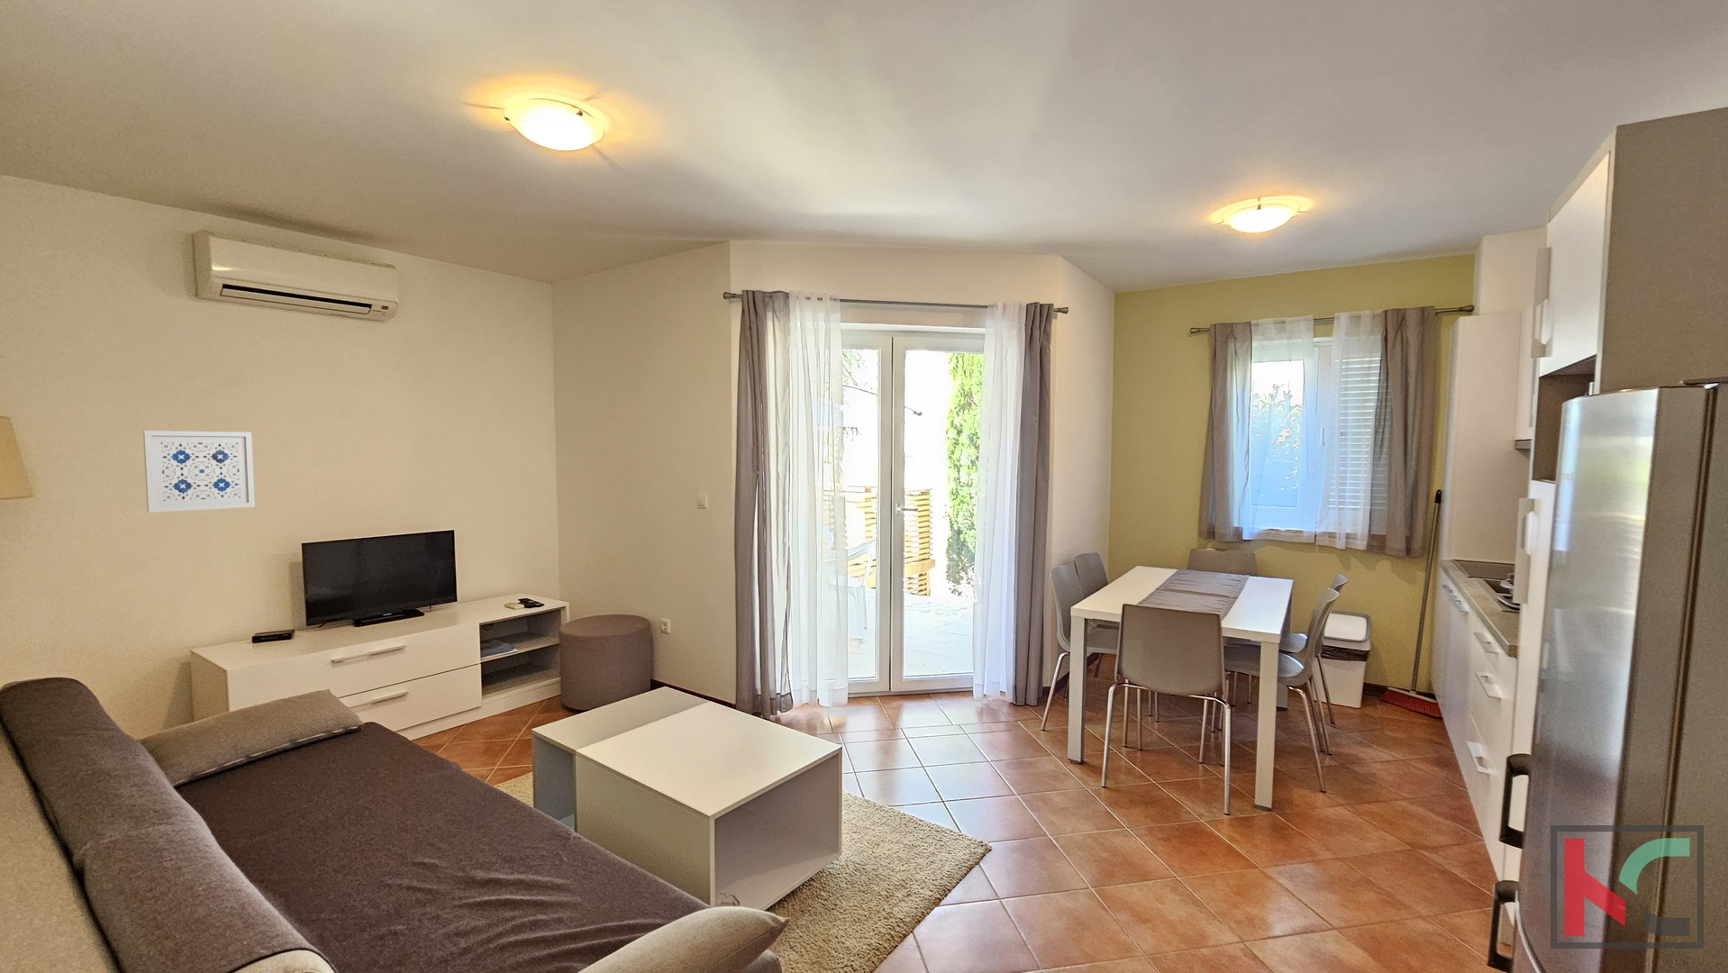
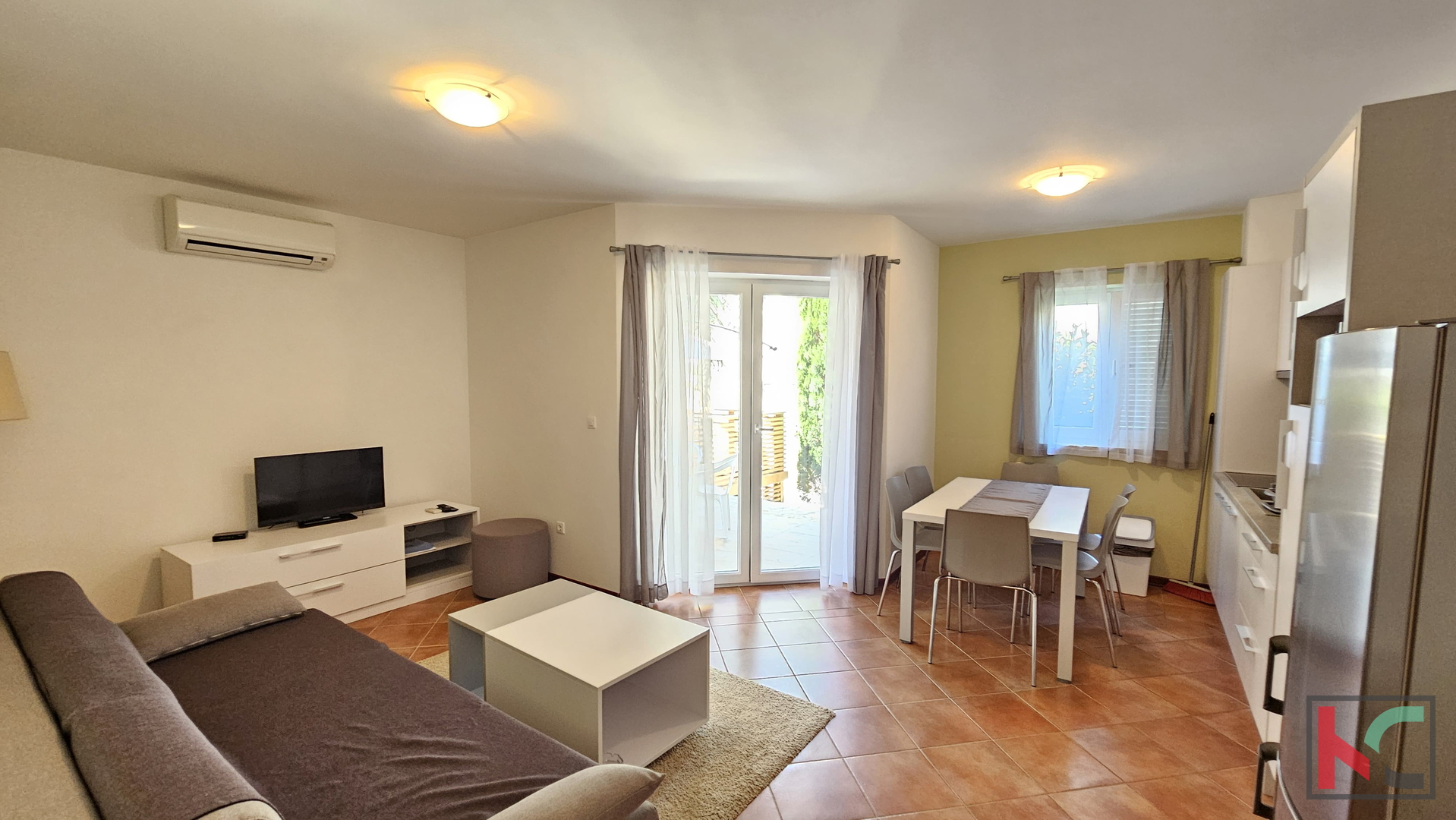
- wall art [142,430,256,514]
